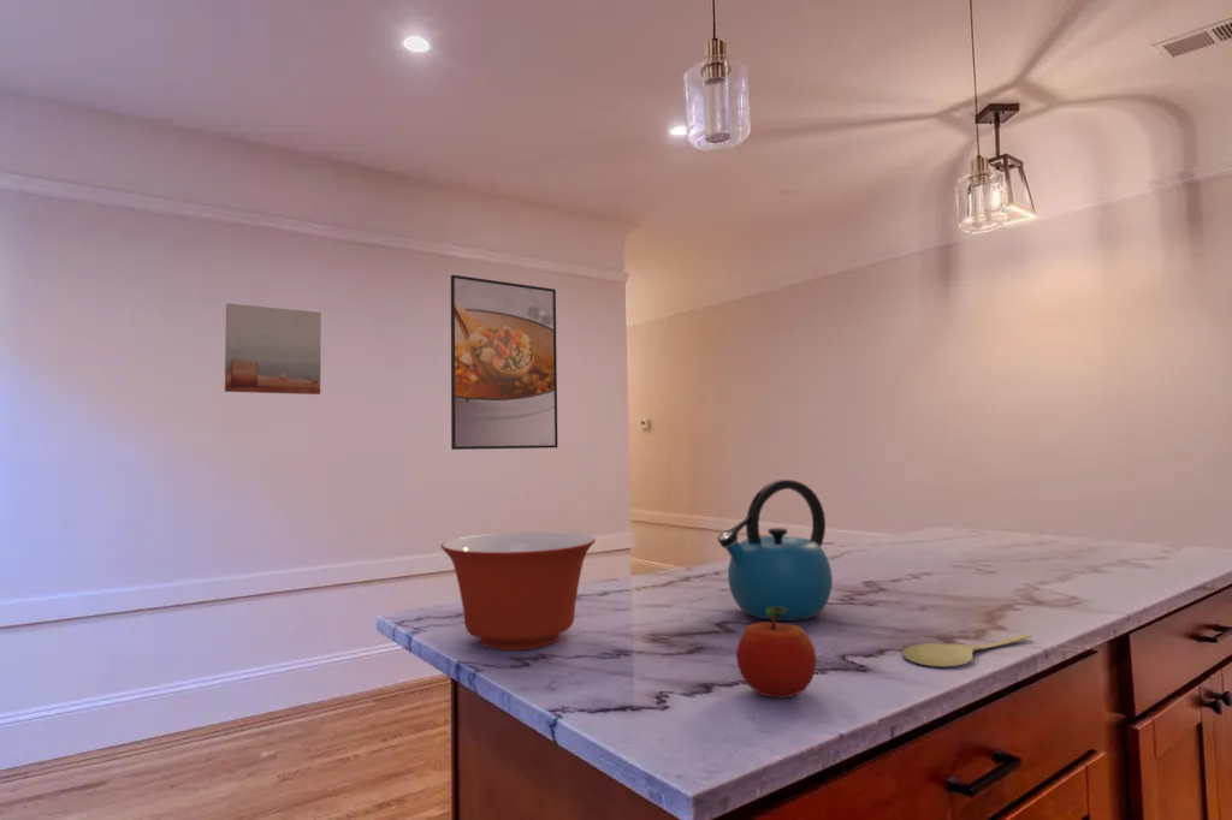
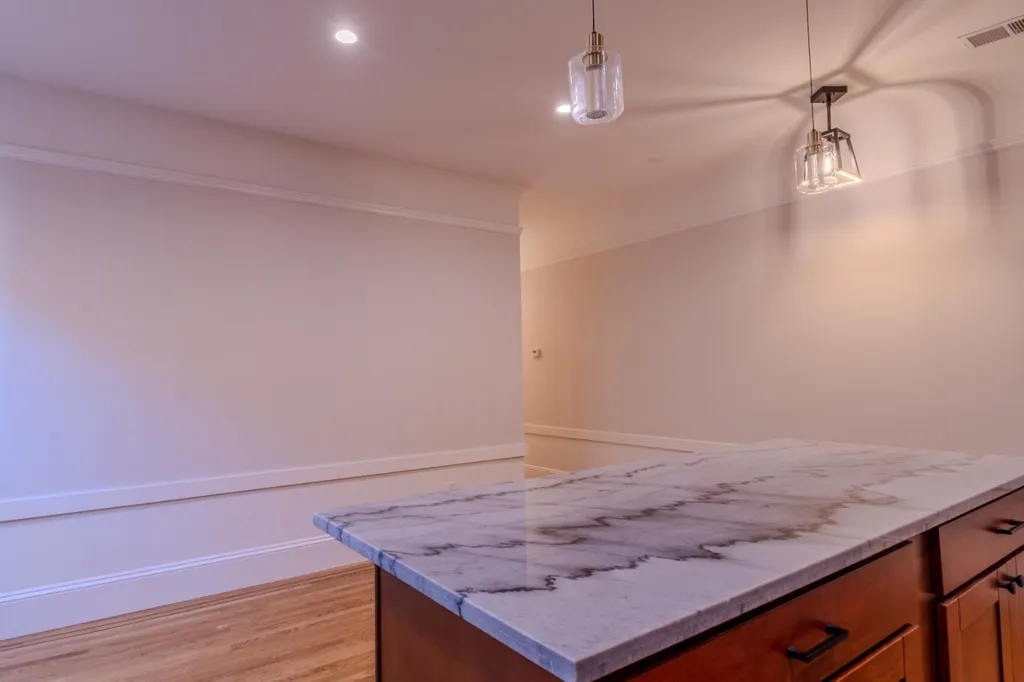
- wall art [224,302,322,396]
- spoon [901,634,1033,669]
- mixing bowl [440,530,597,652]
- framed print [450,274,558,451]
- fruit [735,606,817,699]
- kettle [716,479,834,622]
